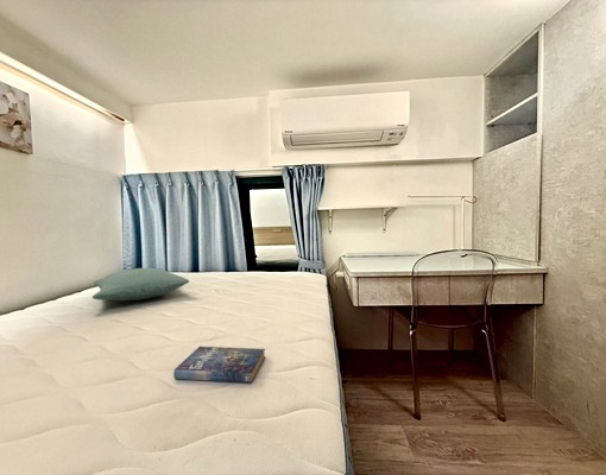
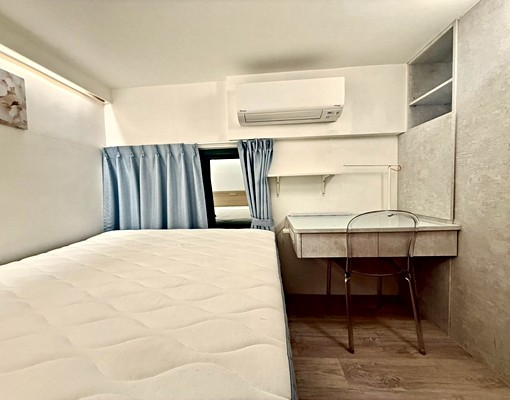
- book [172,346,266,384]
- pillow [91,267,190,302]
